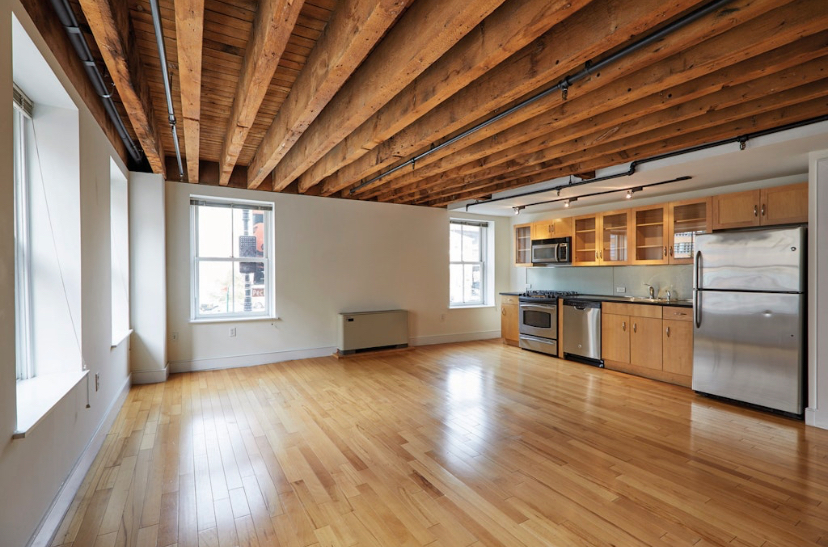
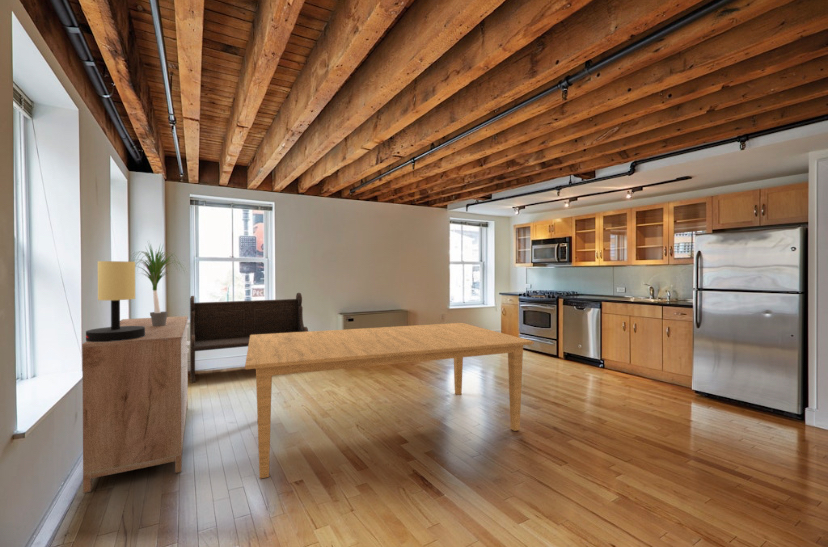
+ potted plant [128,240,189,326]
+ dining table [244,322,535,480]
+ bench [189,292,309,384]
+ sideboard [81,315,190,494]
+ table lamp [85,260,145,342]
